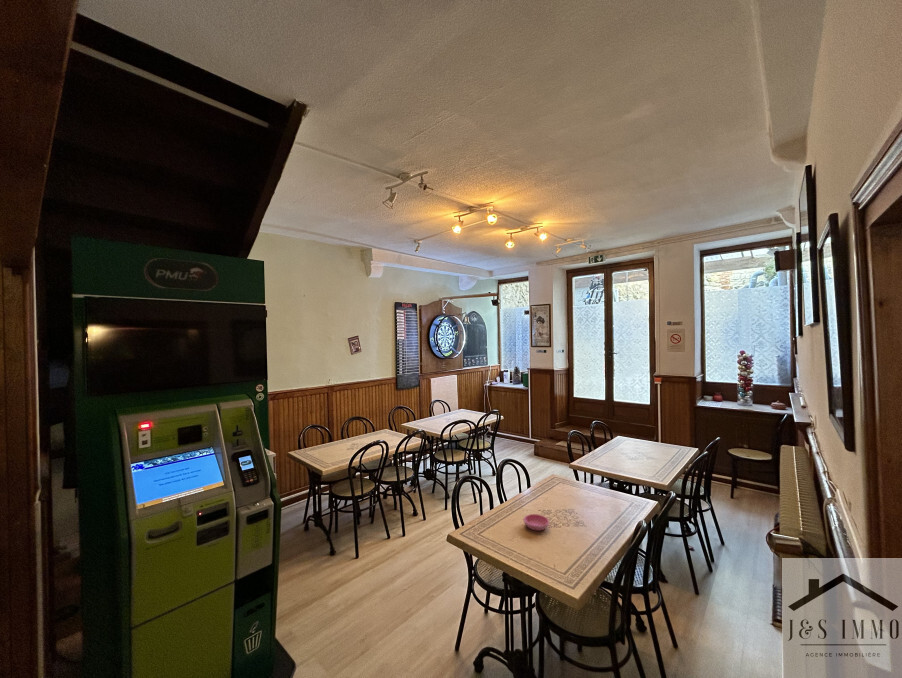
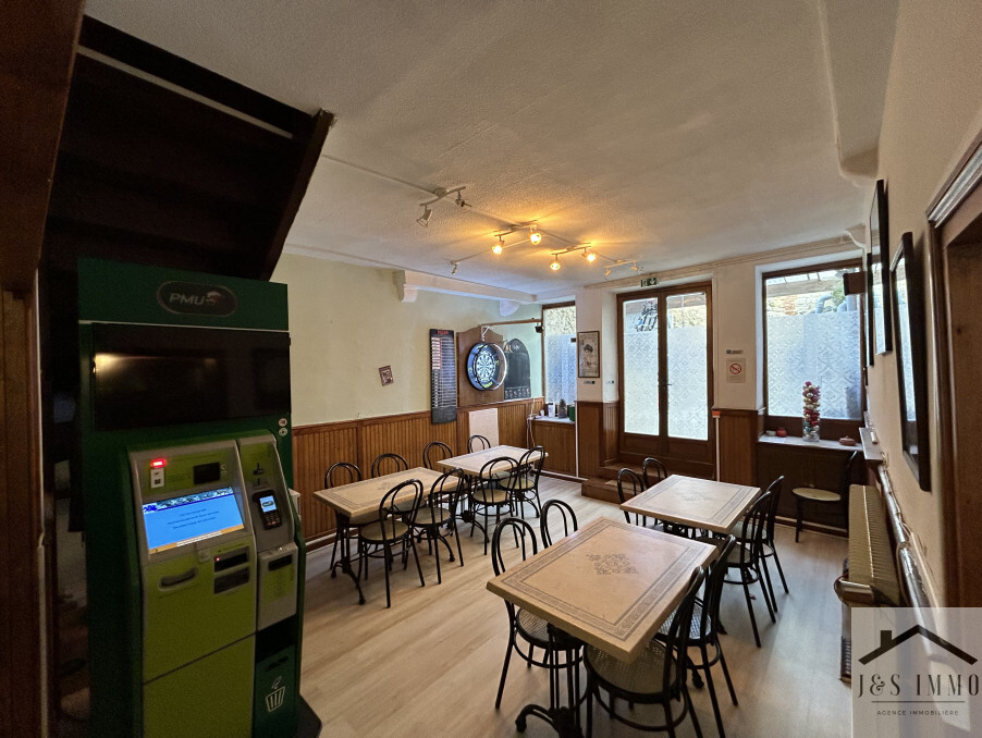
- saucer [523,513,550,532]
